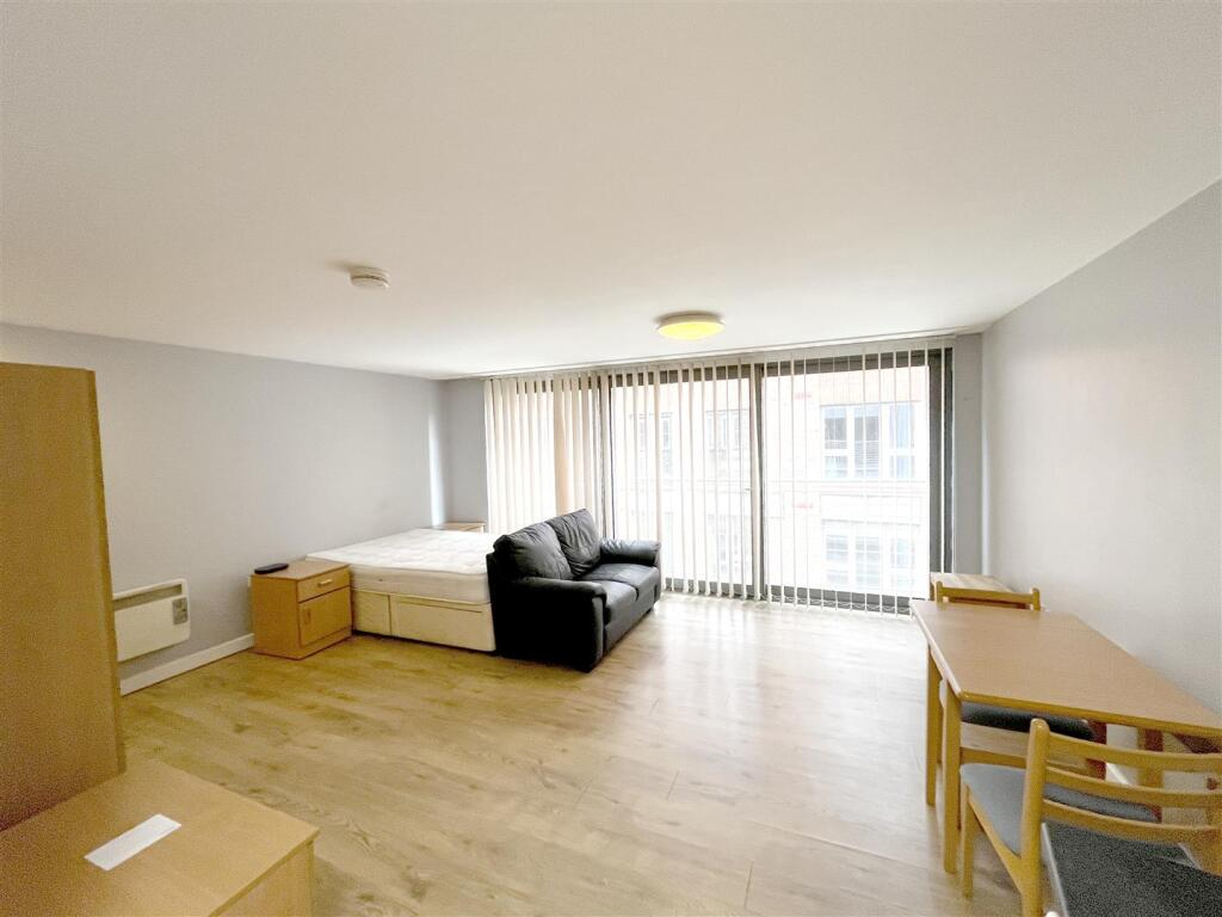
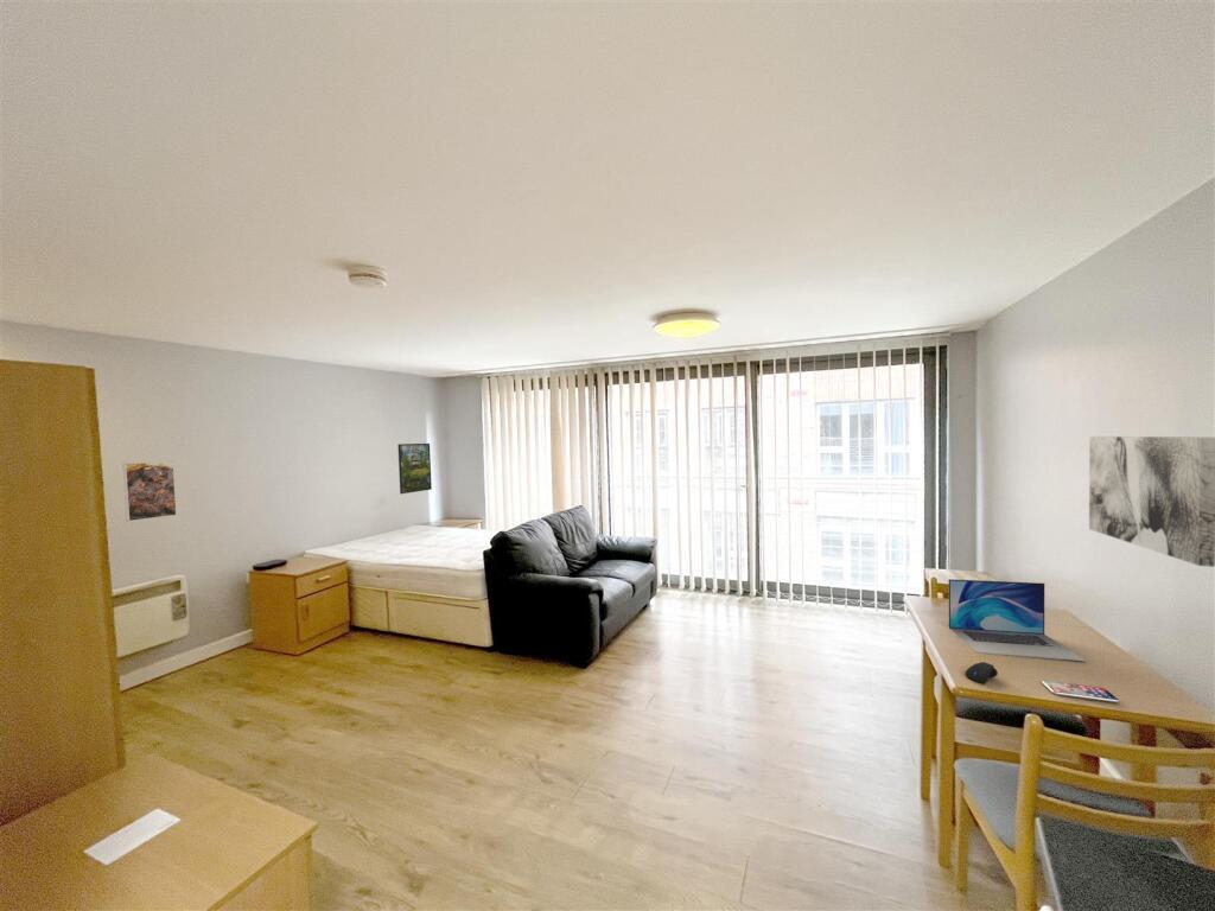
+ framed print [397,442,433,495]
+ wall art [1088,435,1215,568]
+ laptop [948,578,1087,662]
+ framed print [122,460,178,522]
+ computer mouse [965,661,999,684]
+ smartphone [1041,680,1120,703]
